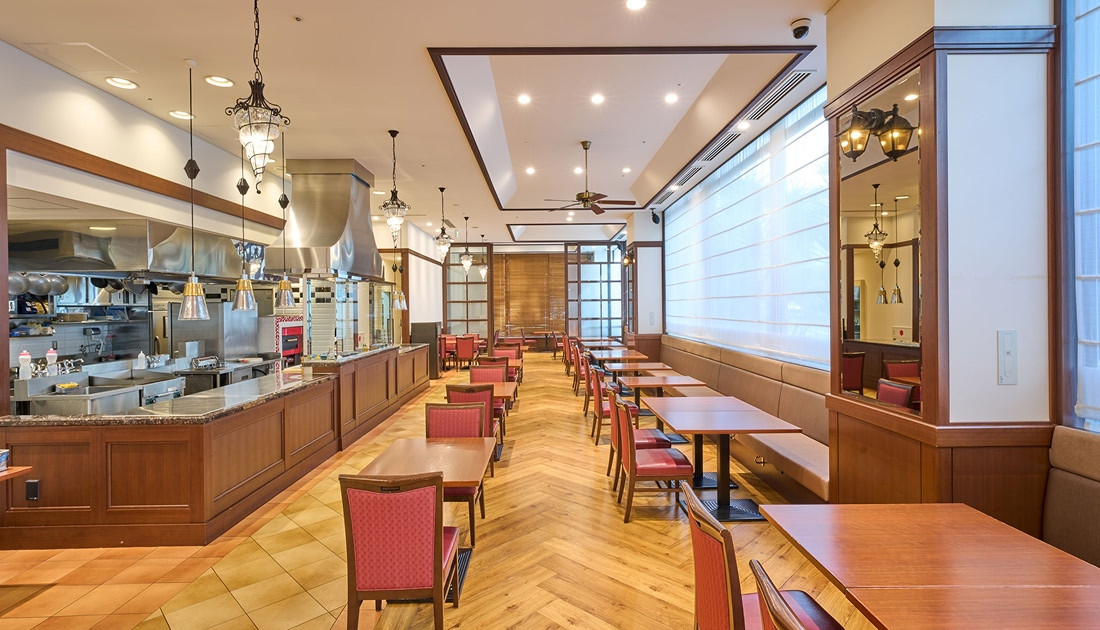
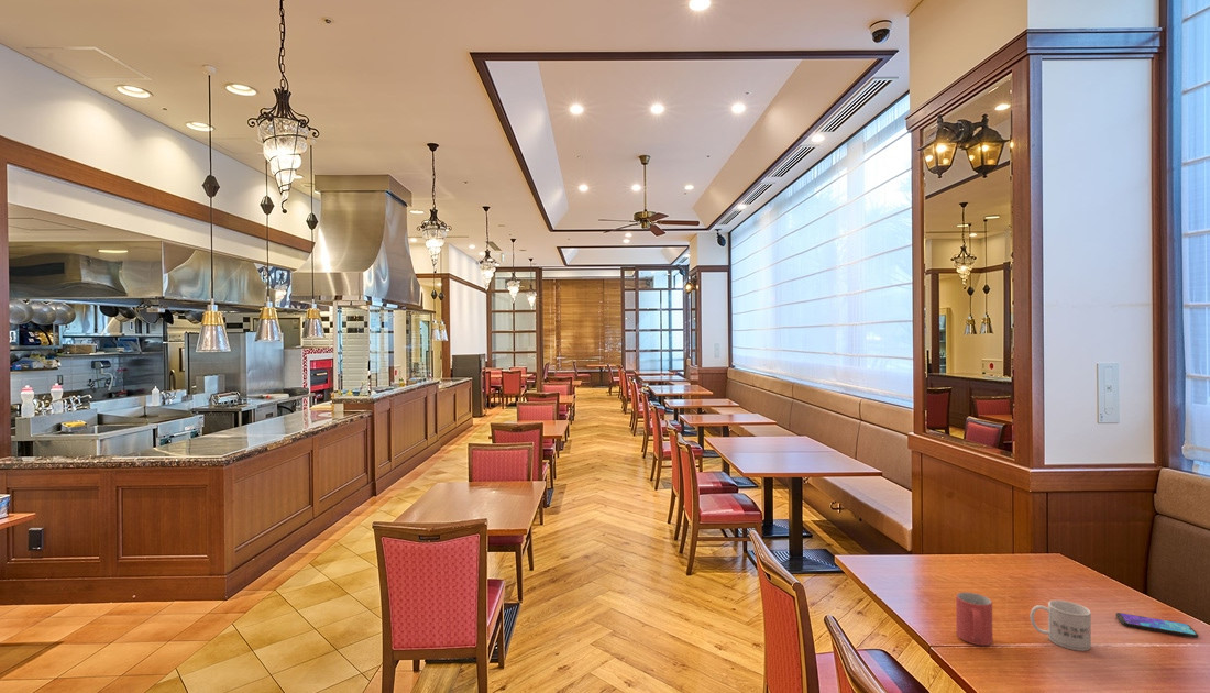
+ smartphone [1115,612,1199,639]
+ mug [955,591,993,647]
+ mug [1030,600,1092,652]
